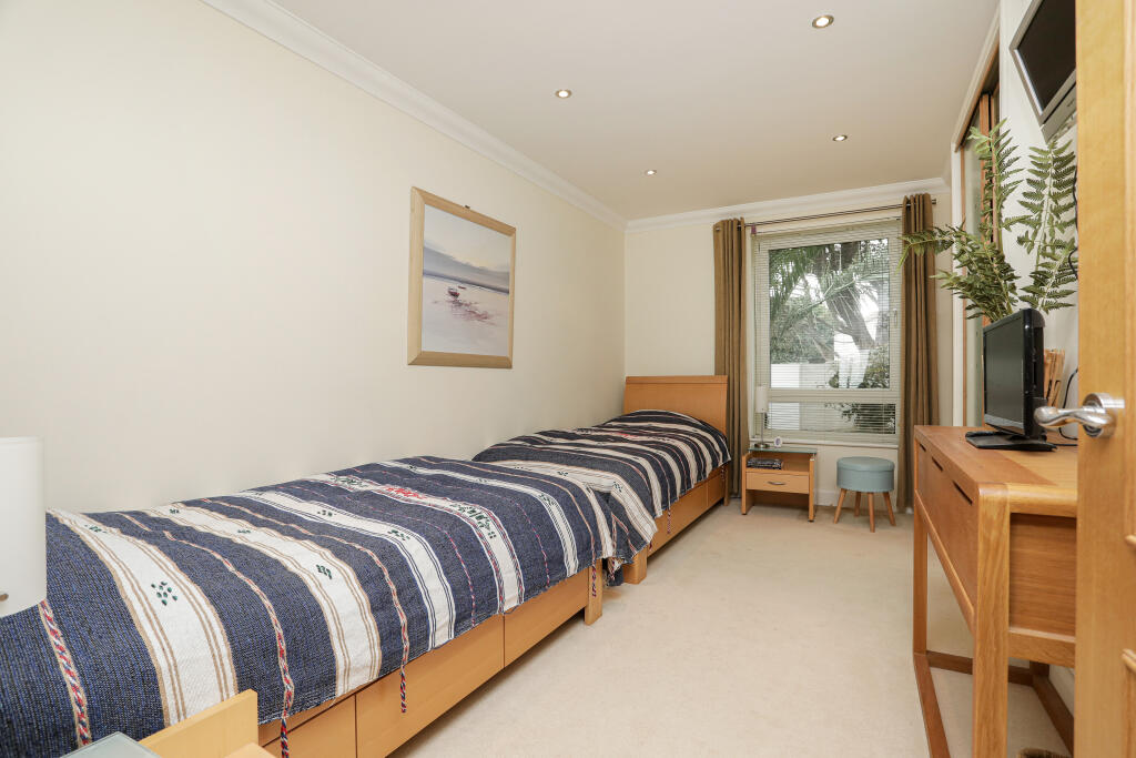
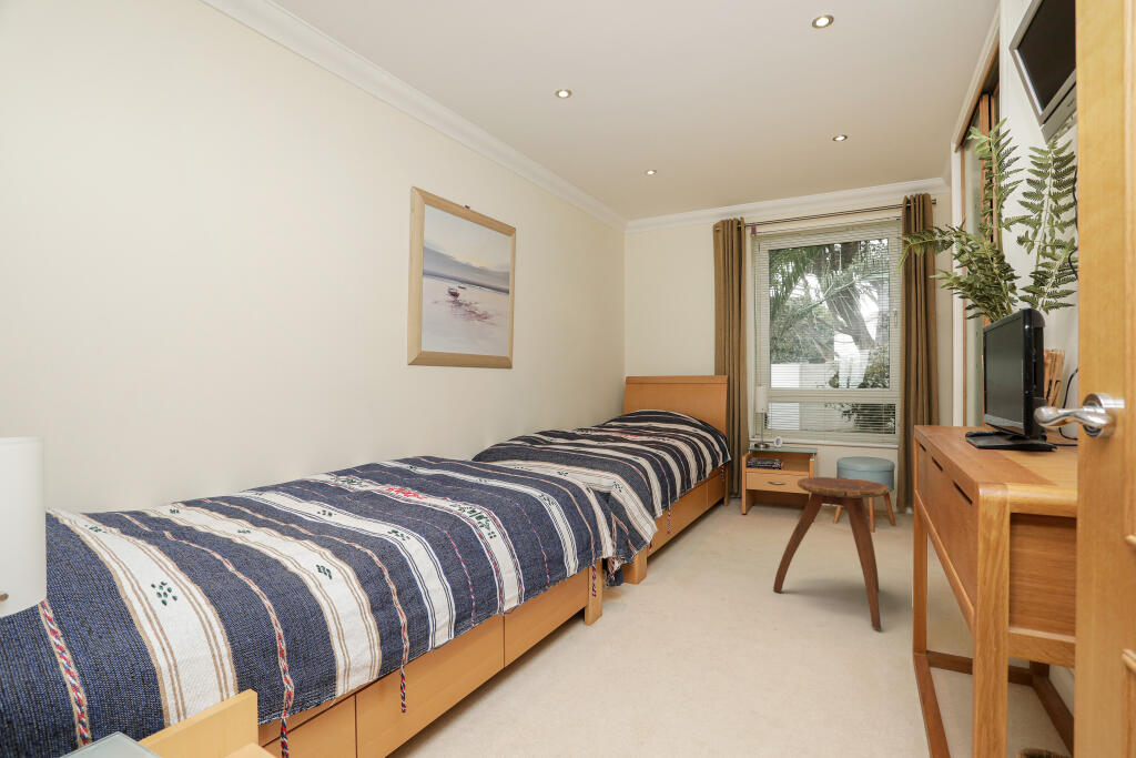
+ stool [772,476,890,630]
